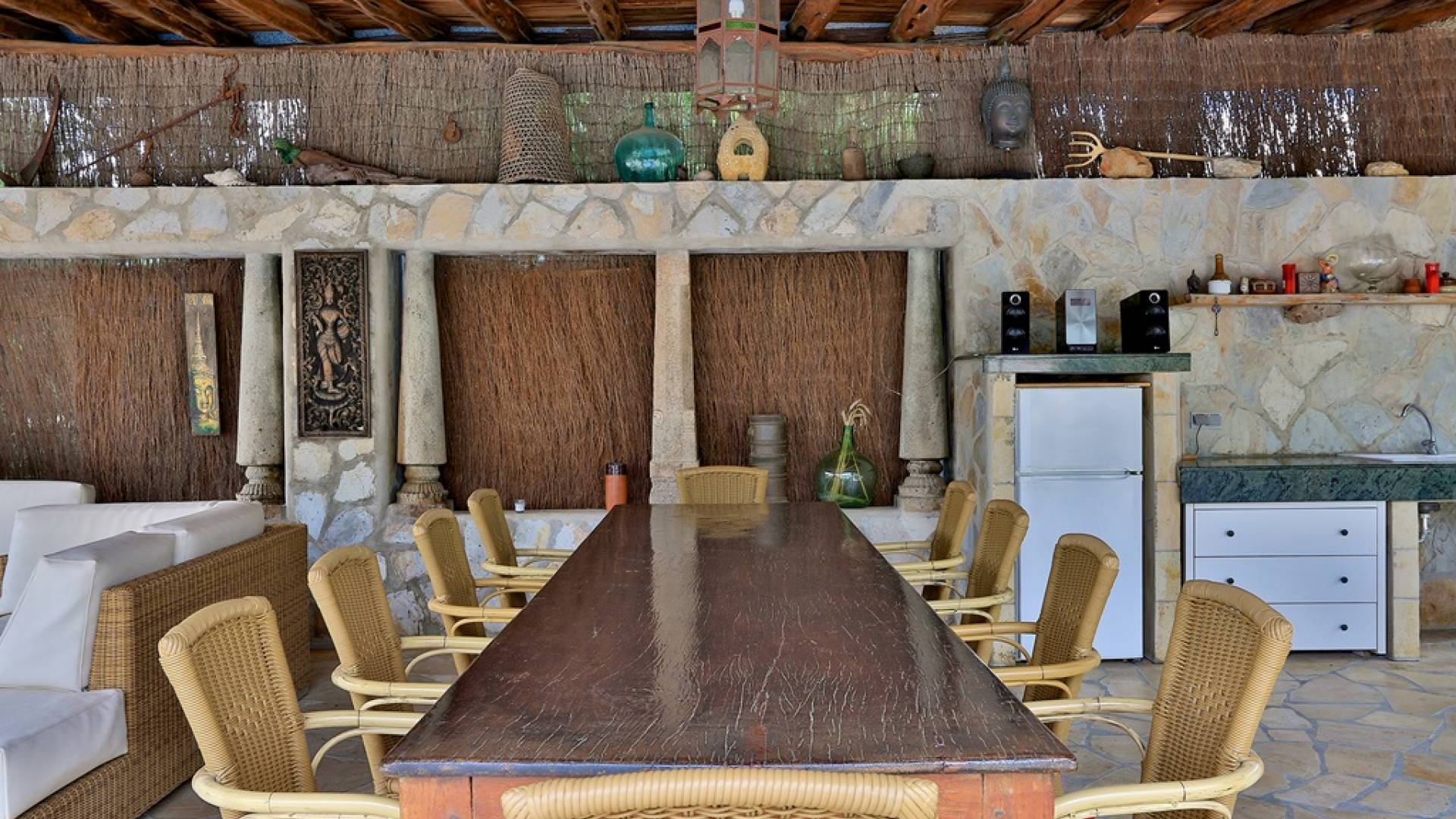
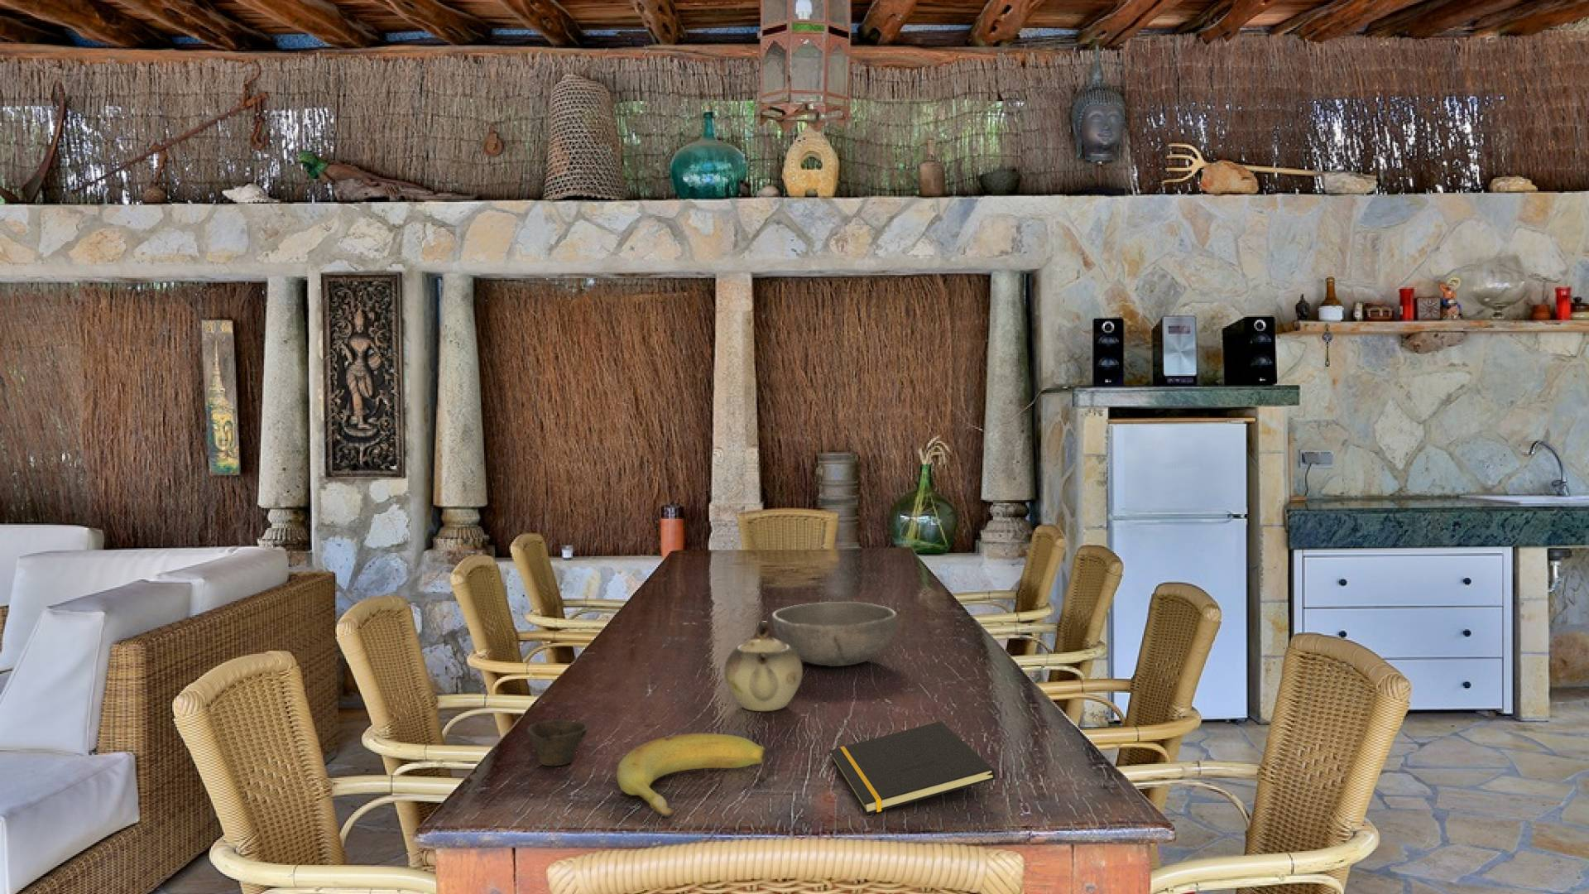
+ teapot [724,621,803,712]
+ banana [616,732,768,819]
+ notepad [829,720,996,815]
+ bowl [772,601,899,667]
+ cup [526,718,589,766]
